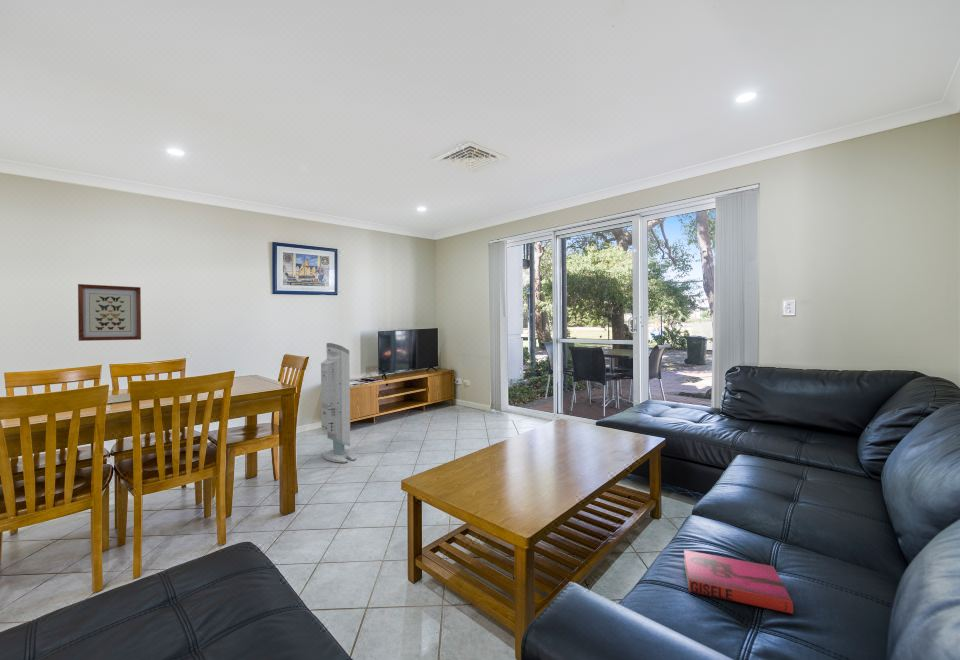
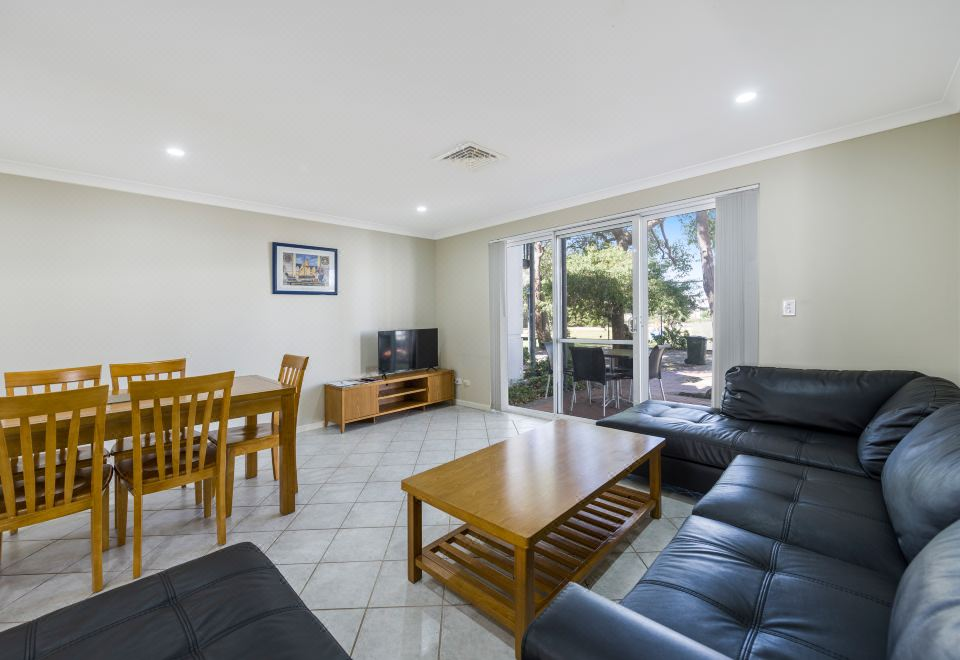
- air purifier [320,342,357,464]
- wall art [77,283,142,342]
- hardback book [683,549,794,615]
